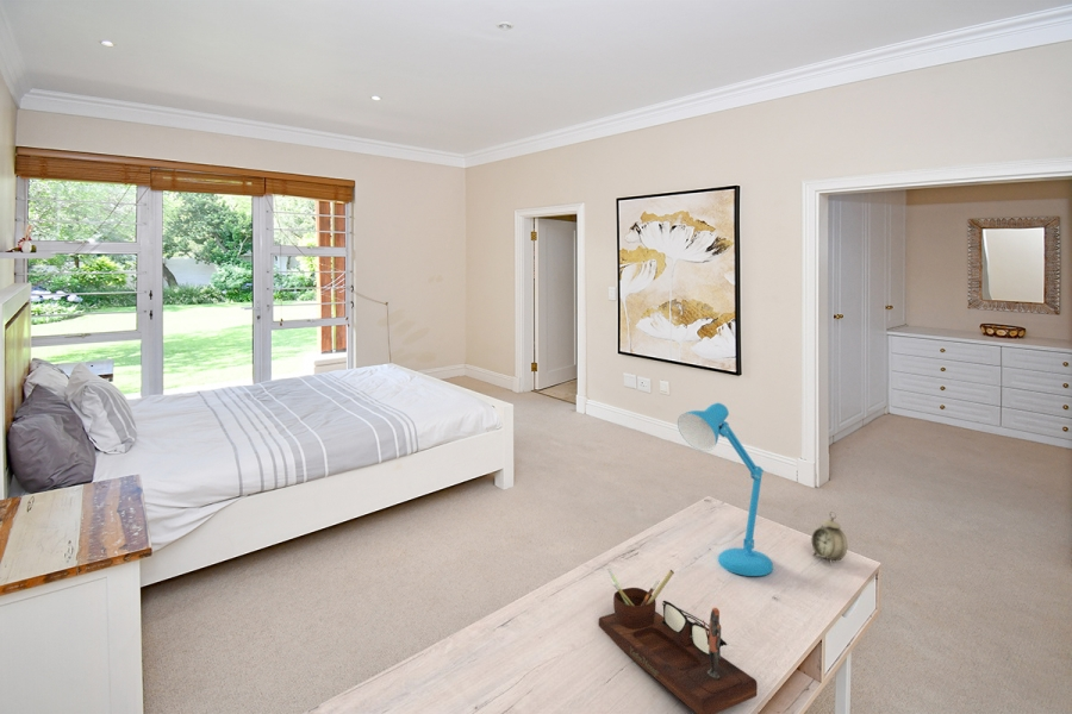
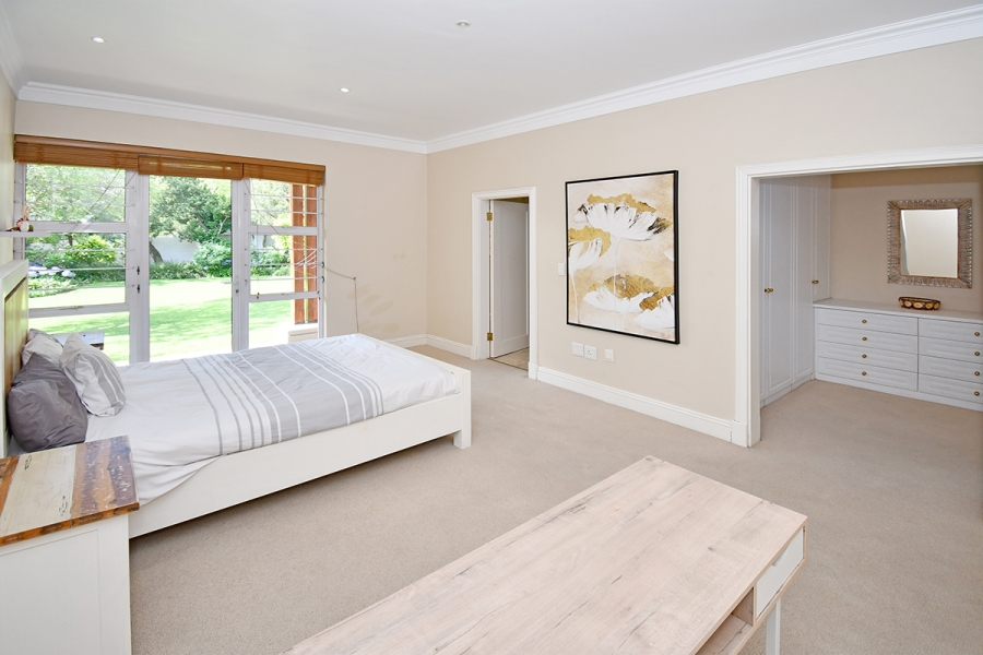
- alarm clock [810,511,848,566]
- desk organizer [598,566,759,714]
- desk lamp [677,402,774,577]
